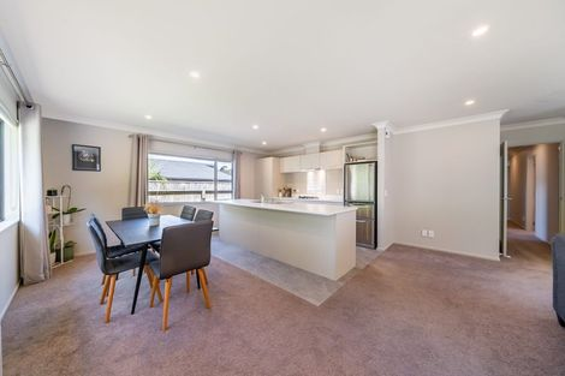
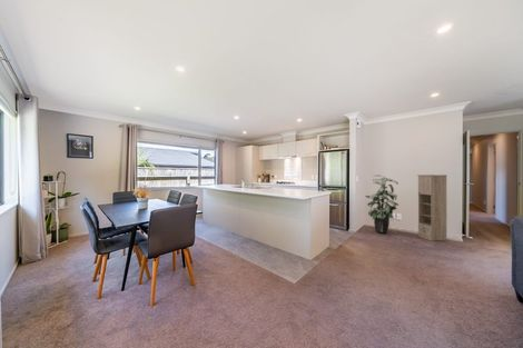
+ storage cabinet [416,173,448,242]
+ indoor plant [364,173,399,235]
